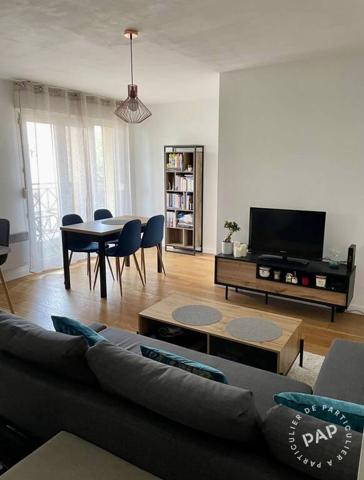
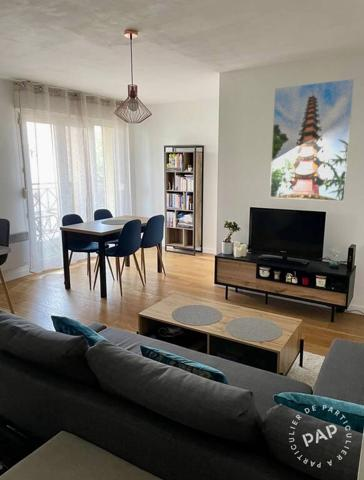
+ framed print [269,78,356,202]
